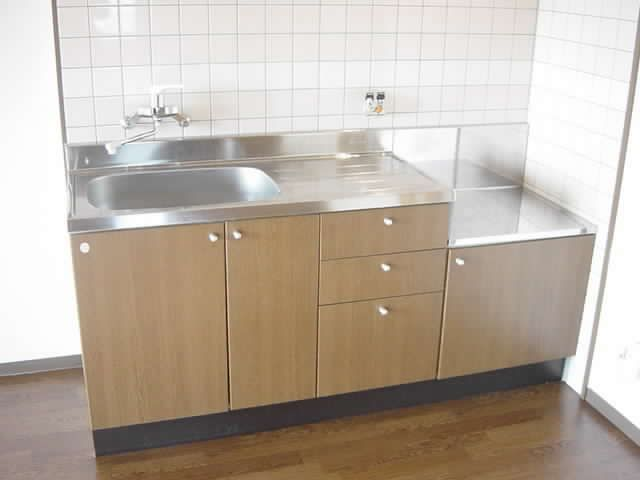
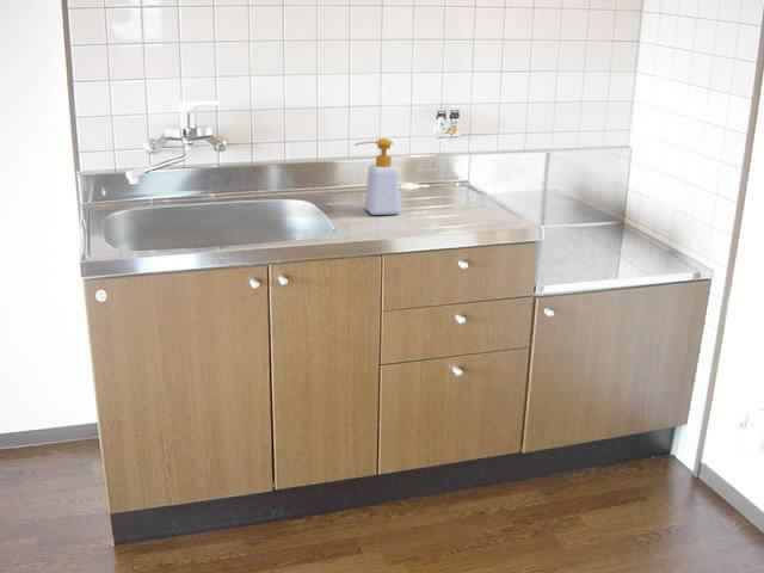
+ soap bottle [353,137,401,216]
